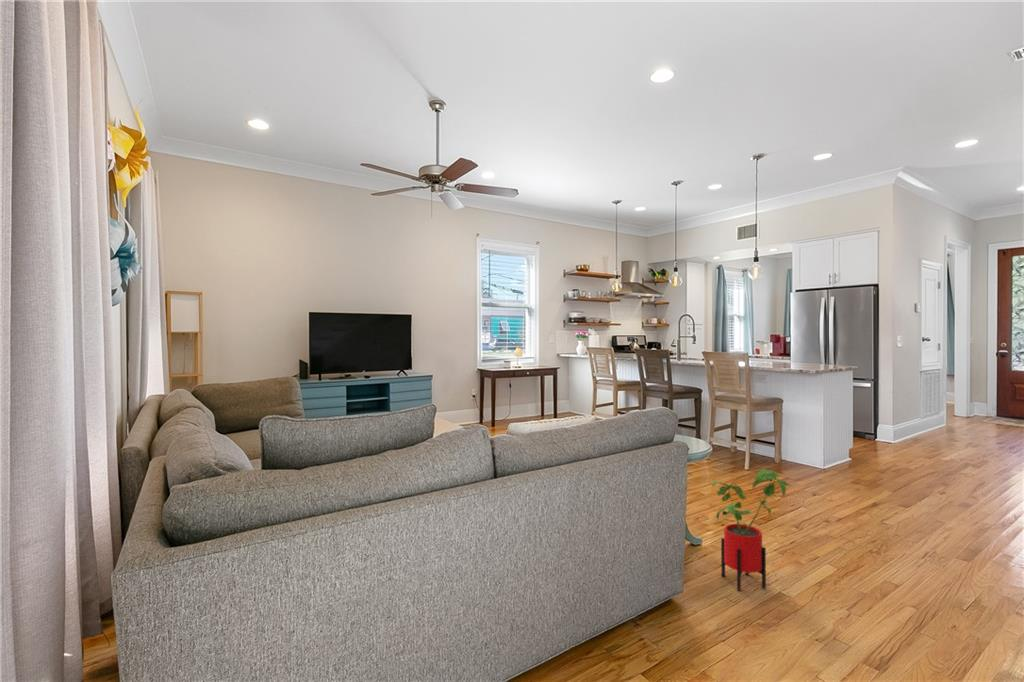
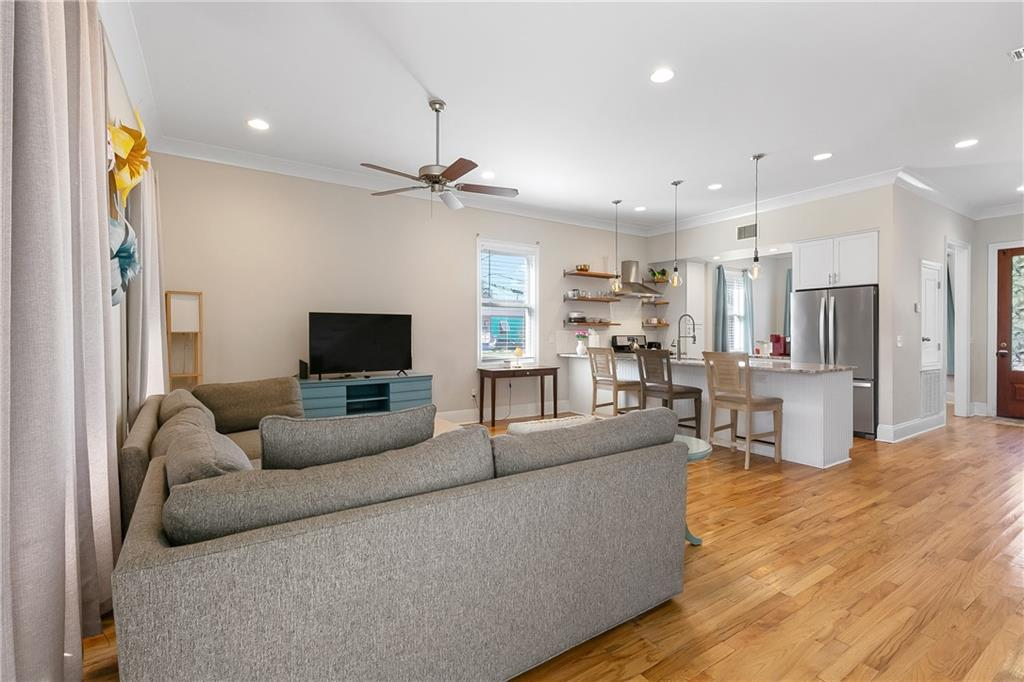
- house plant [711,468,793,592]
